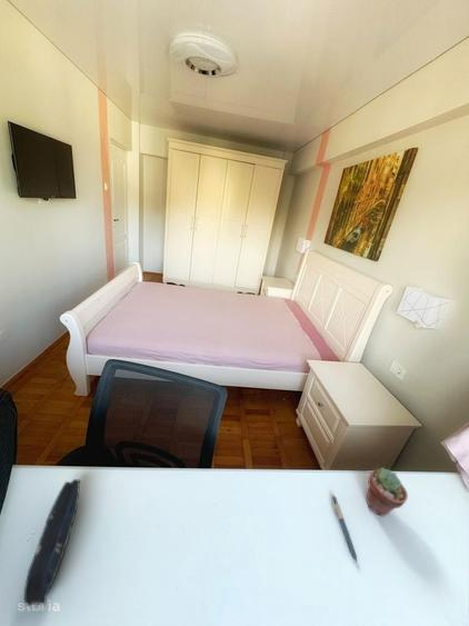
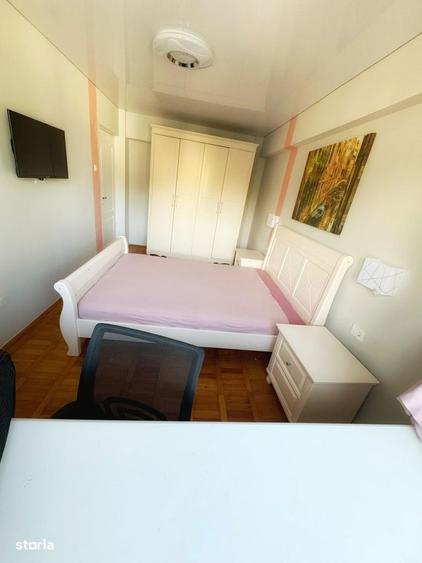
- potted succulent [366,467,409,517]
- pencil case [23,478,81,607]
- pen [331,494,358,564]
